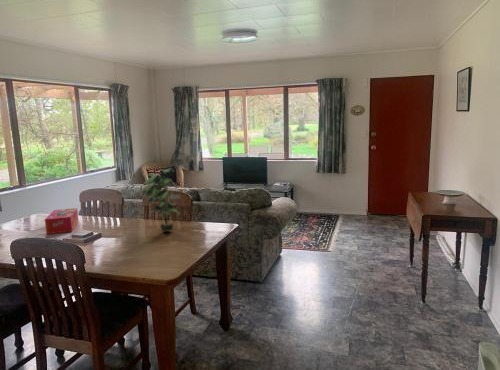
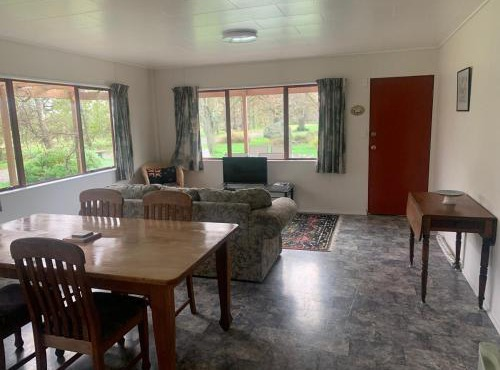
- potted plant [141,167,182,233]
- tissue box [44,207,80,235]
